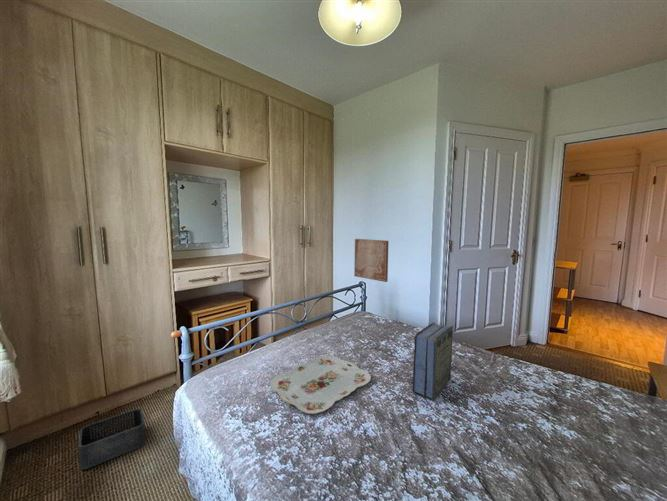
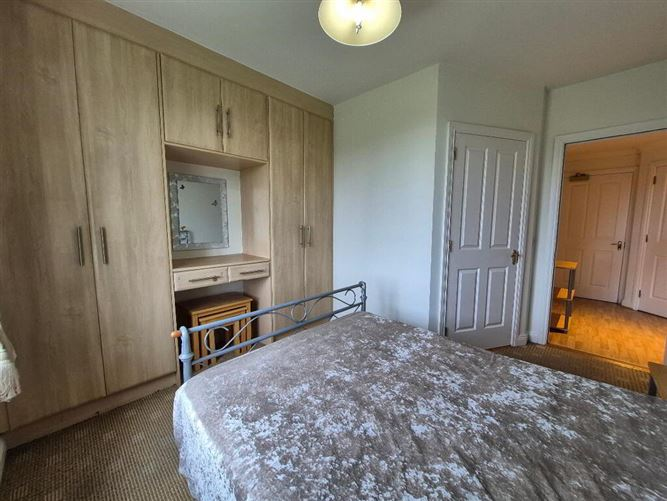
- book [412,321,454,402]
- wall art [353,238,390,283]
- storage bin [78,408,147,470]
- serving tray [269,355,372,415]
